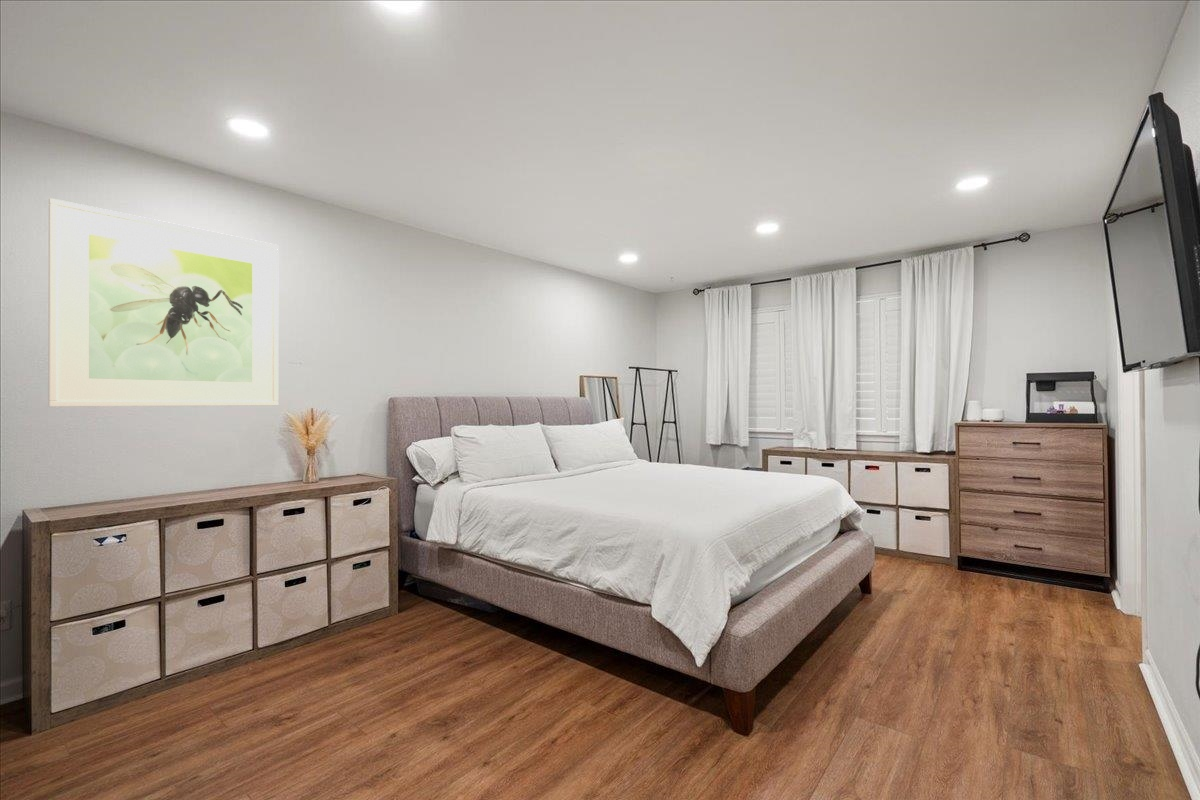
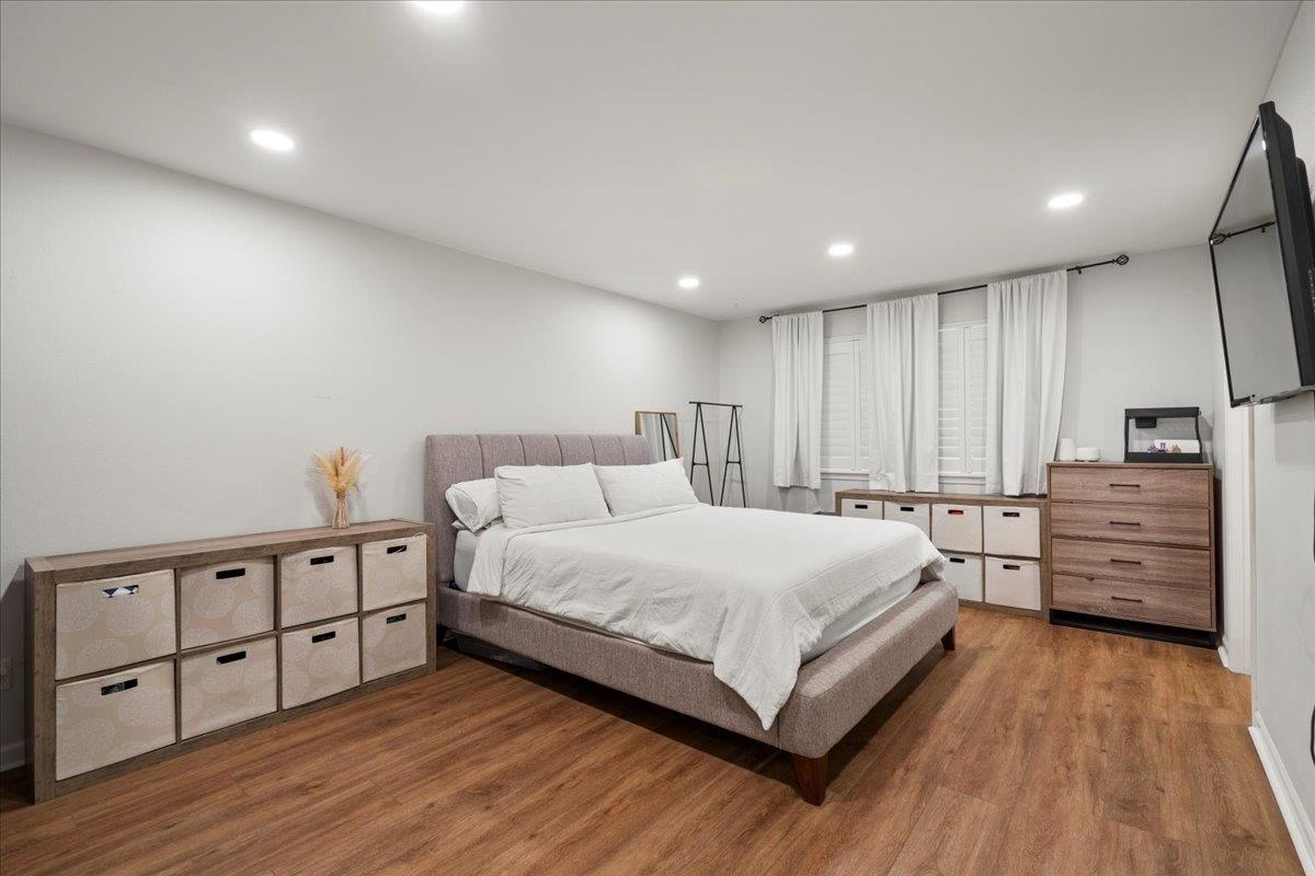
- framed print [47,197,279,408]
